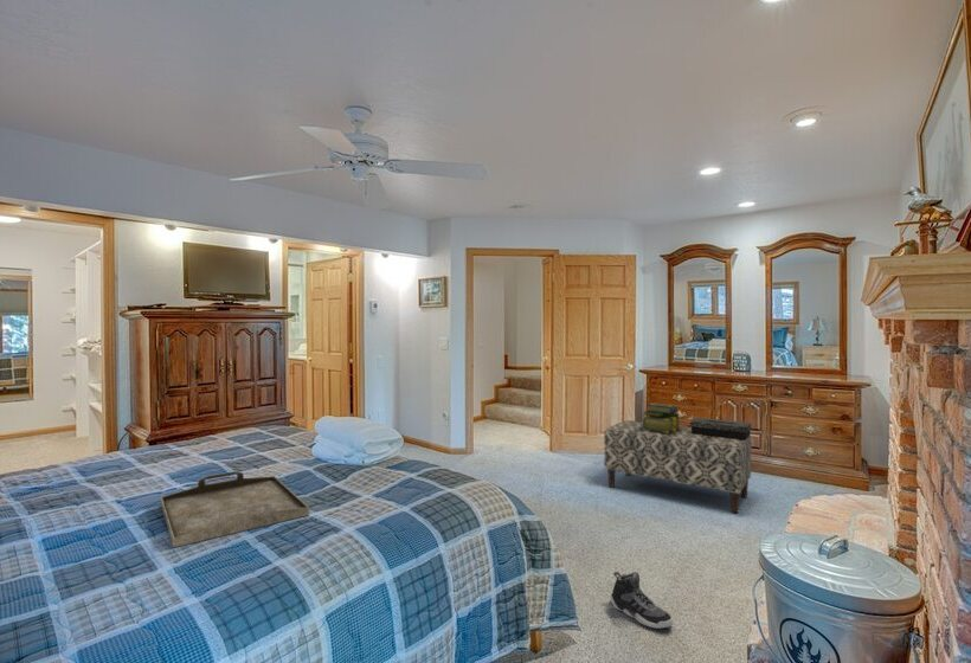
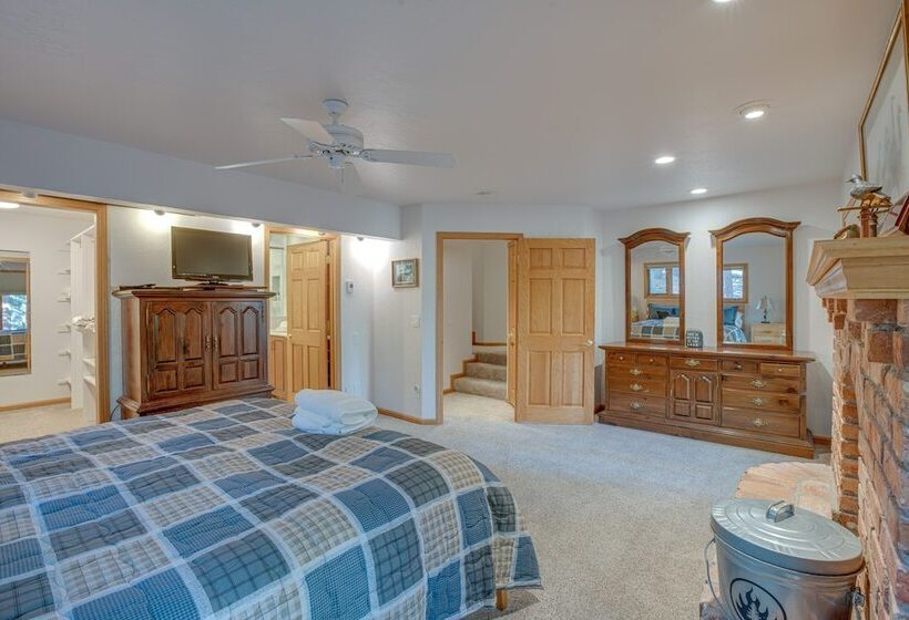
- decorative box [689,417,752,440]
- sneaker [610,571,674,630]
- bench [603,419,753,514]
- serving tray [160,470,310,548]
- stack of books [642,403,682,433]
